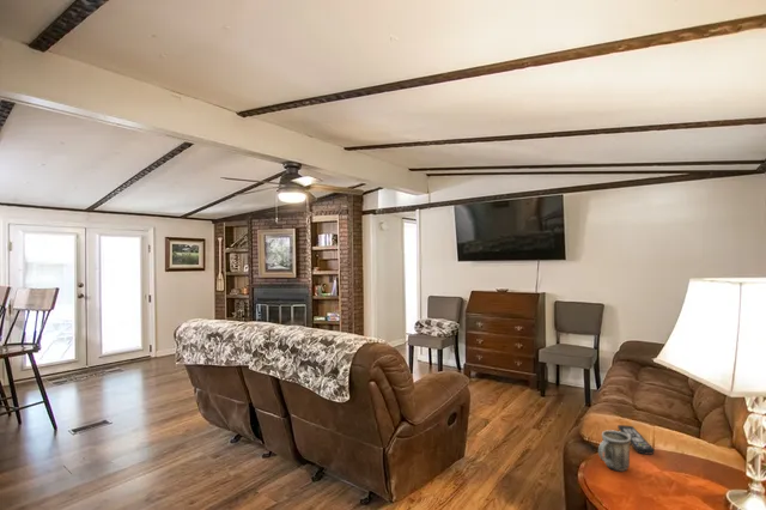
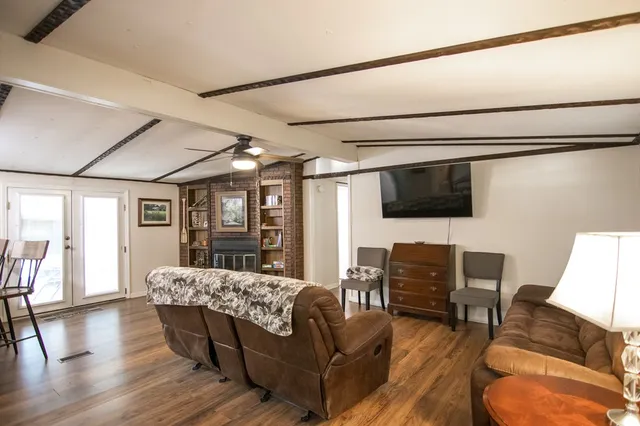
- remote control [616,424,656,456]
- mug [597,429,631,473]
